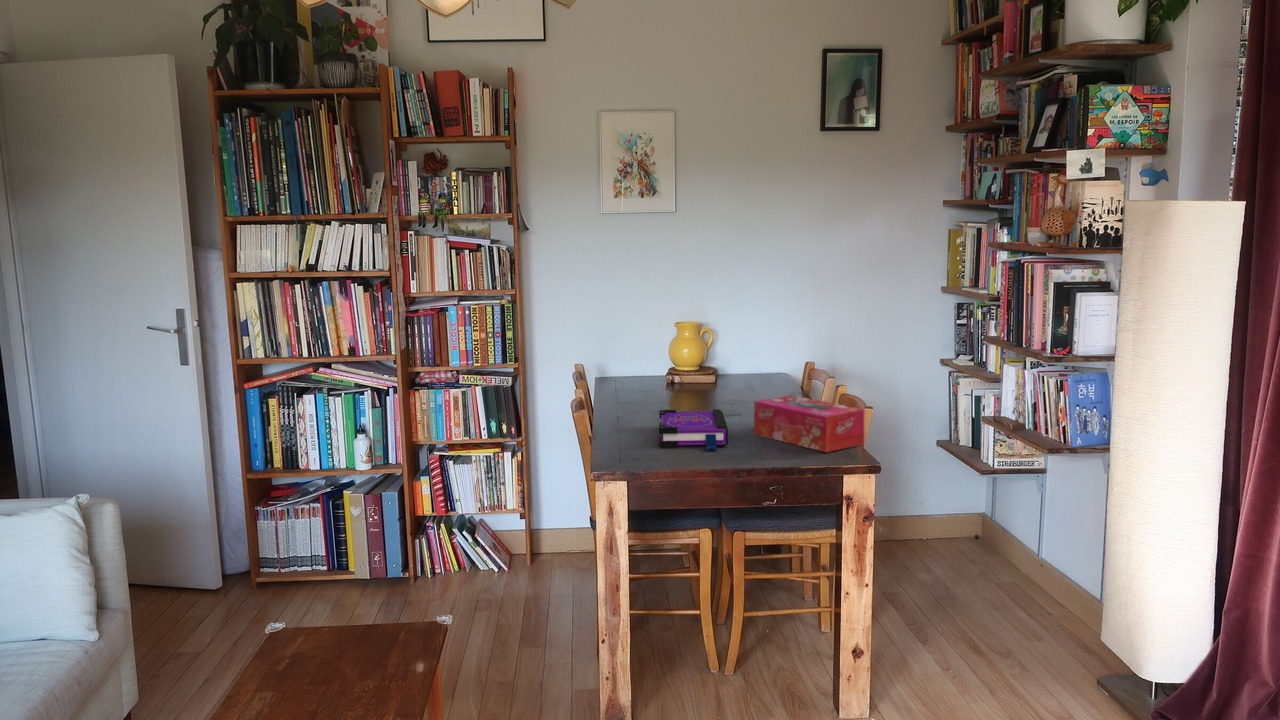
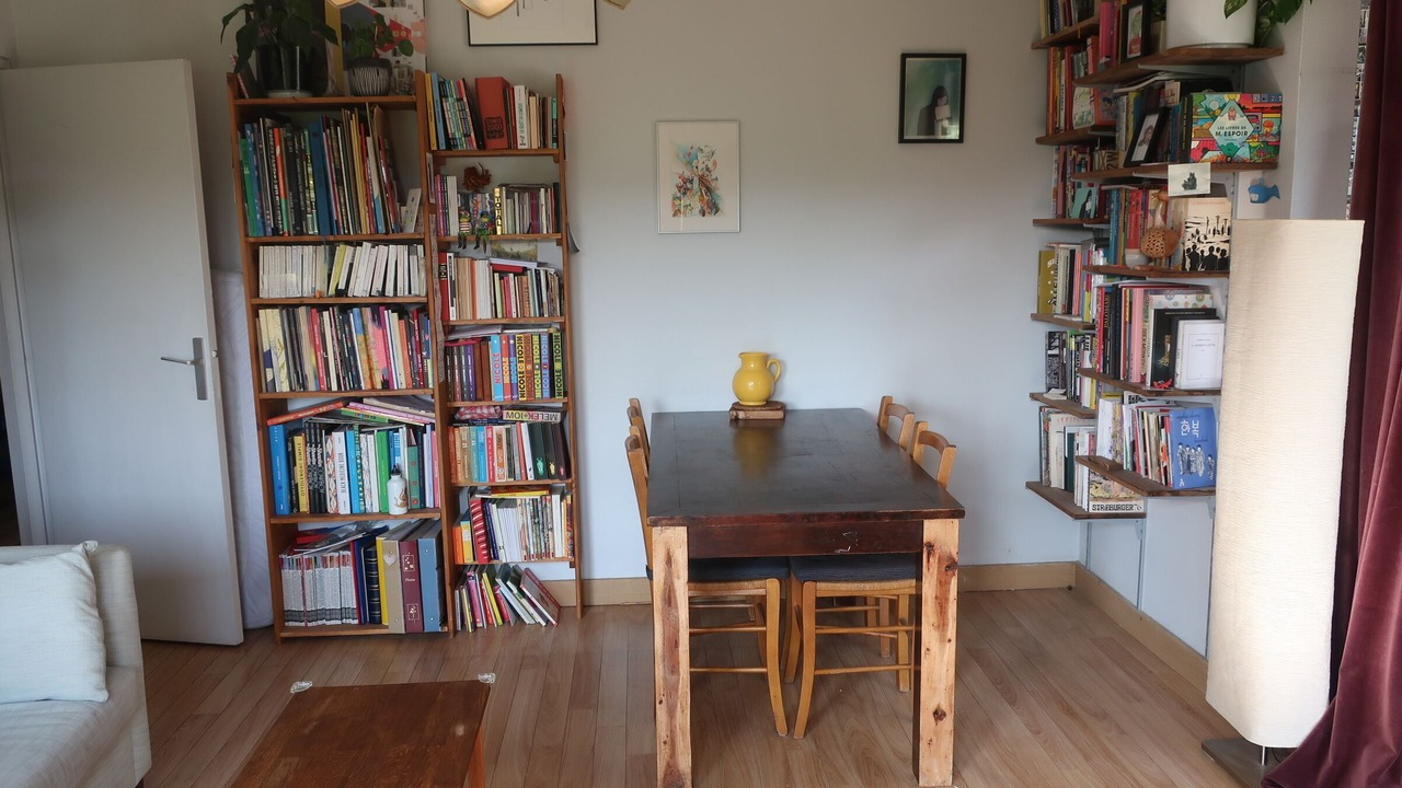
- board game [658,408,729,451]
- tissue box [753,394,866,453]
